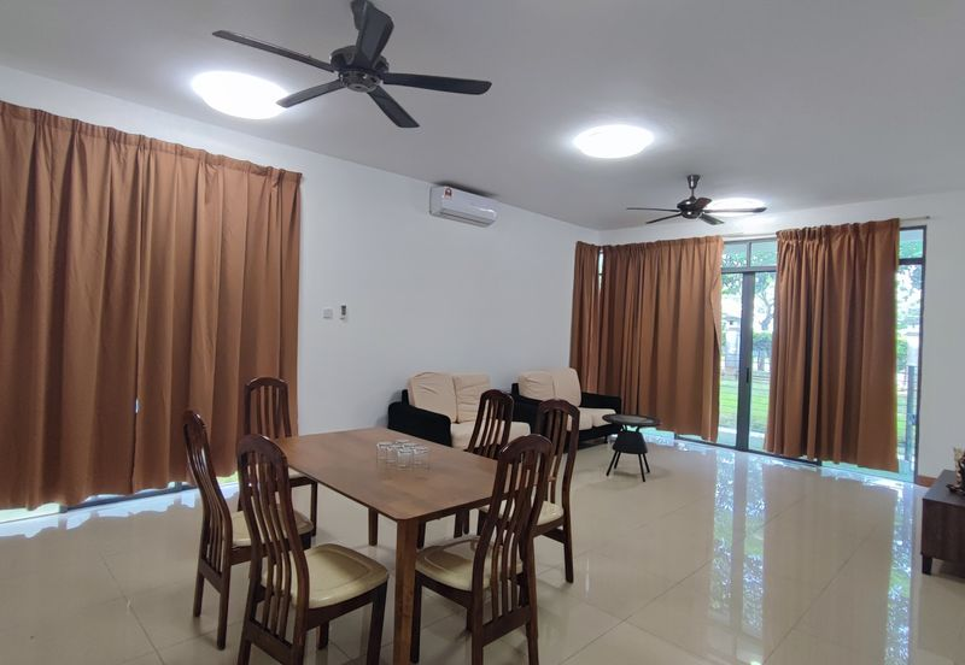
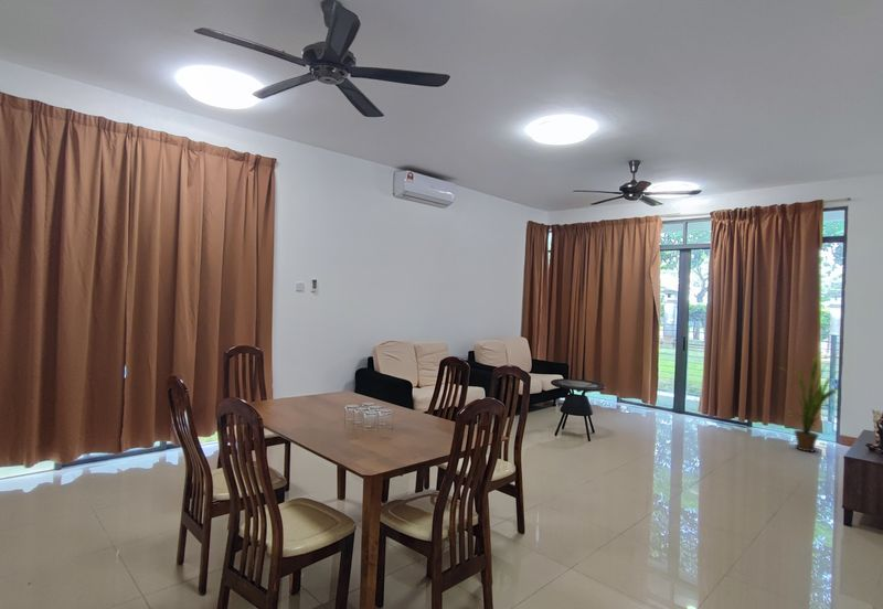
+ house plant [778,356,839,452]
